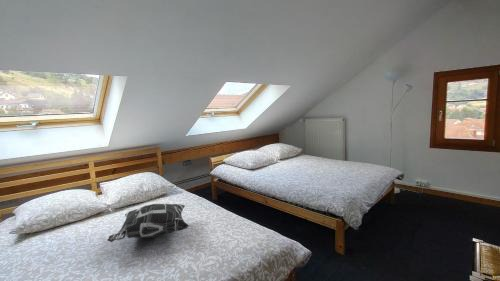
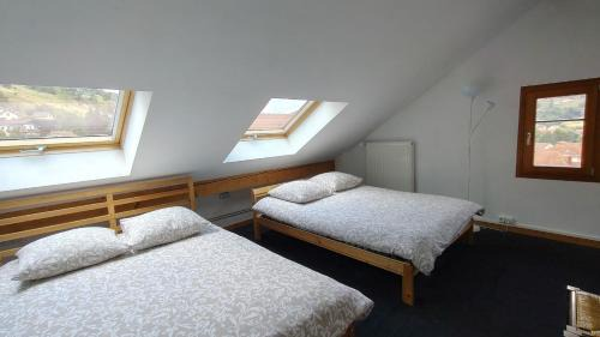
- decorative pillow [106,203,190,243]
